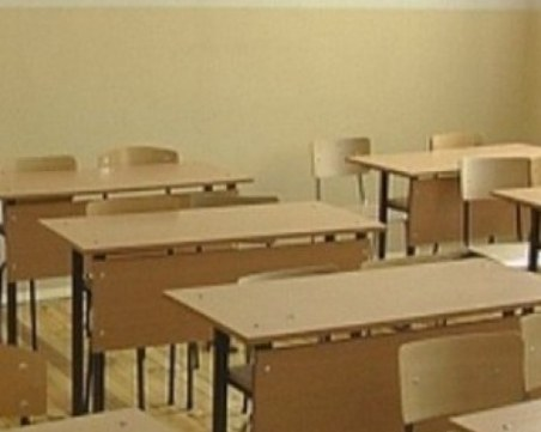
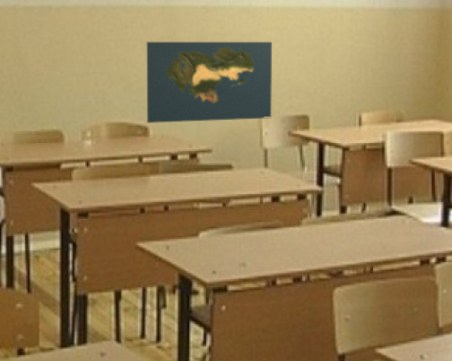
+ map [146,41,273,124]
